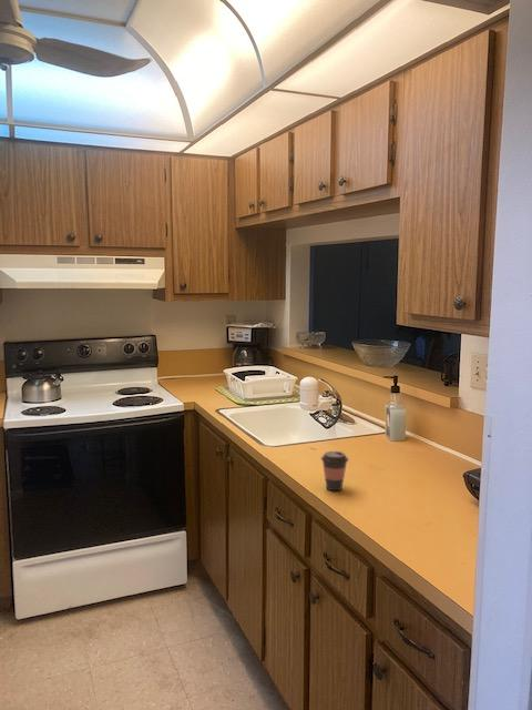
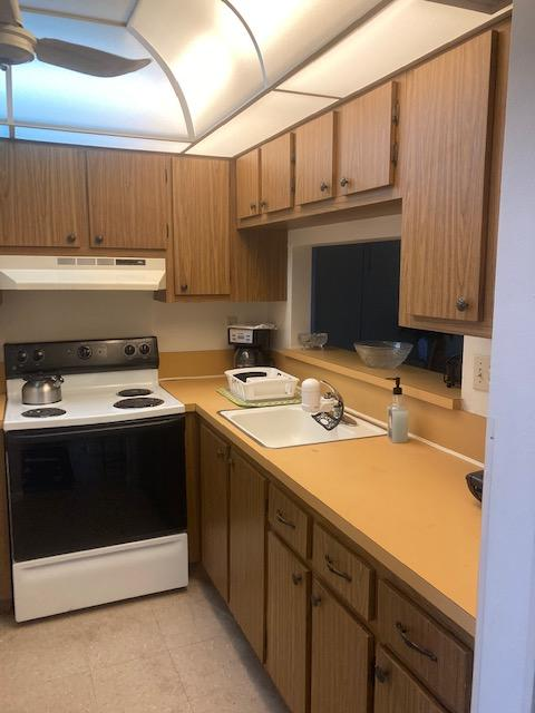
- coffee cup [320,450,349,491]
